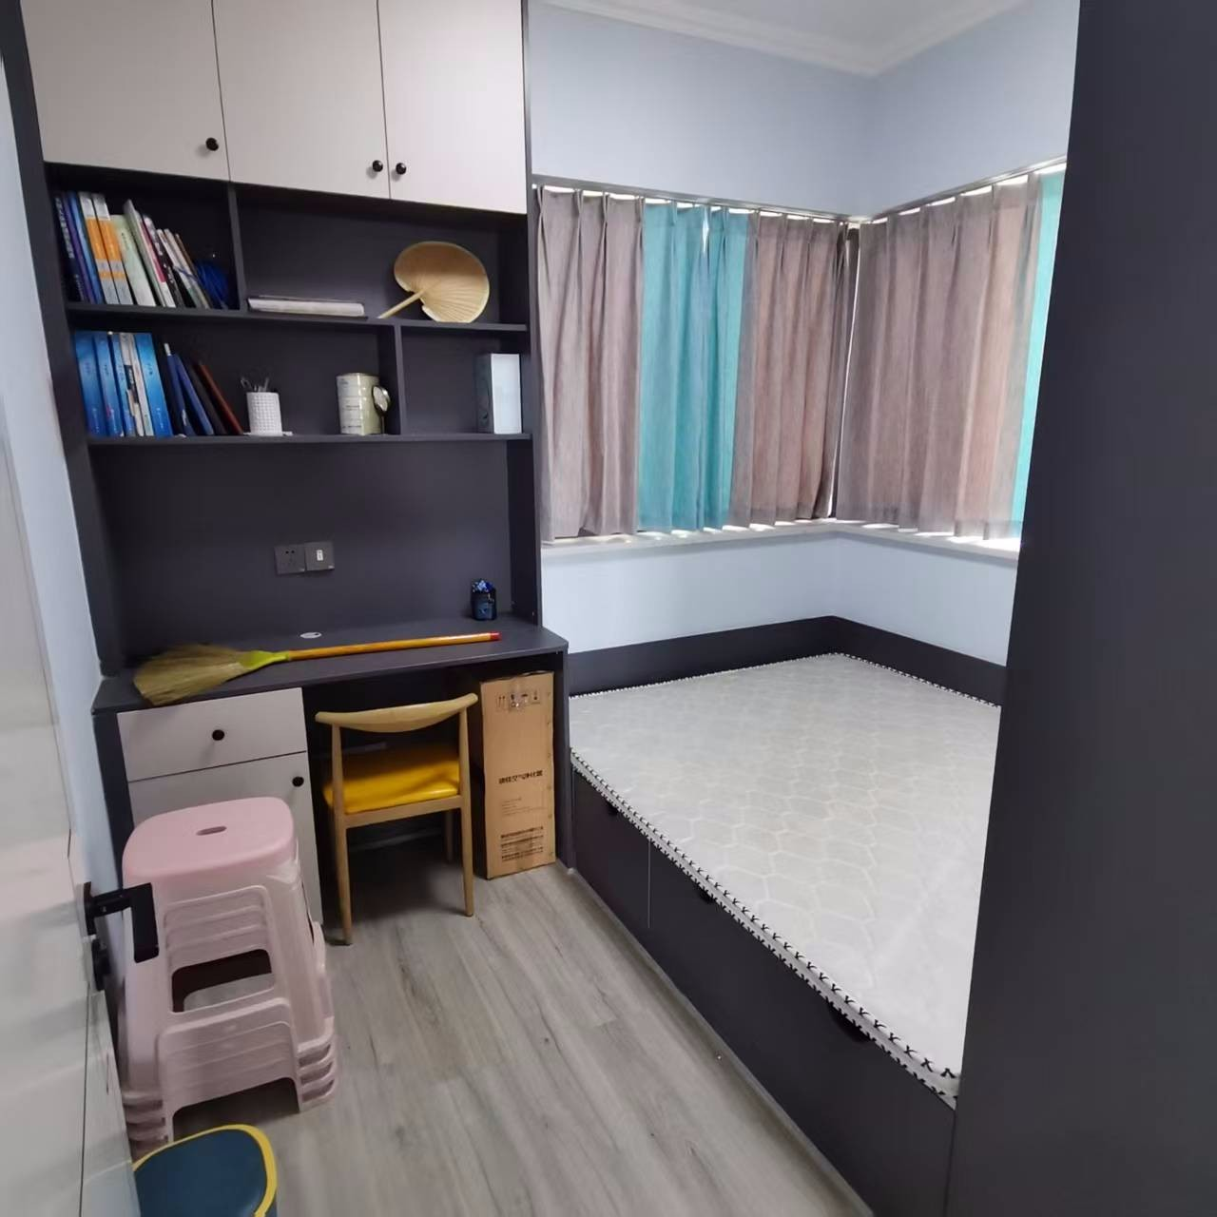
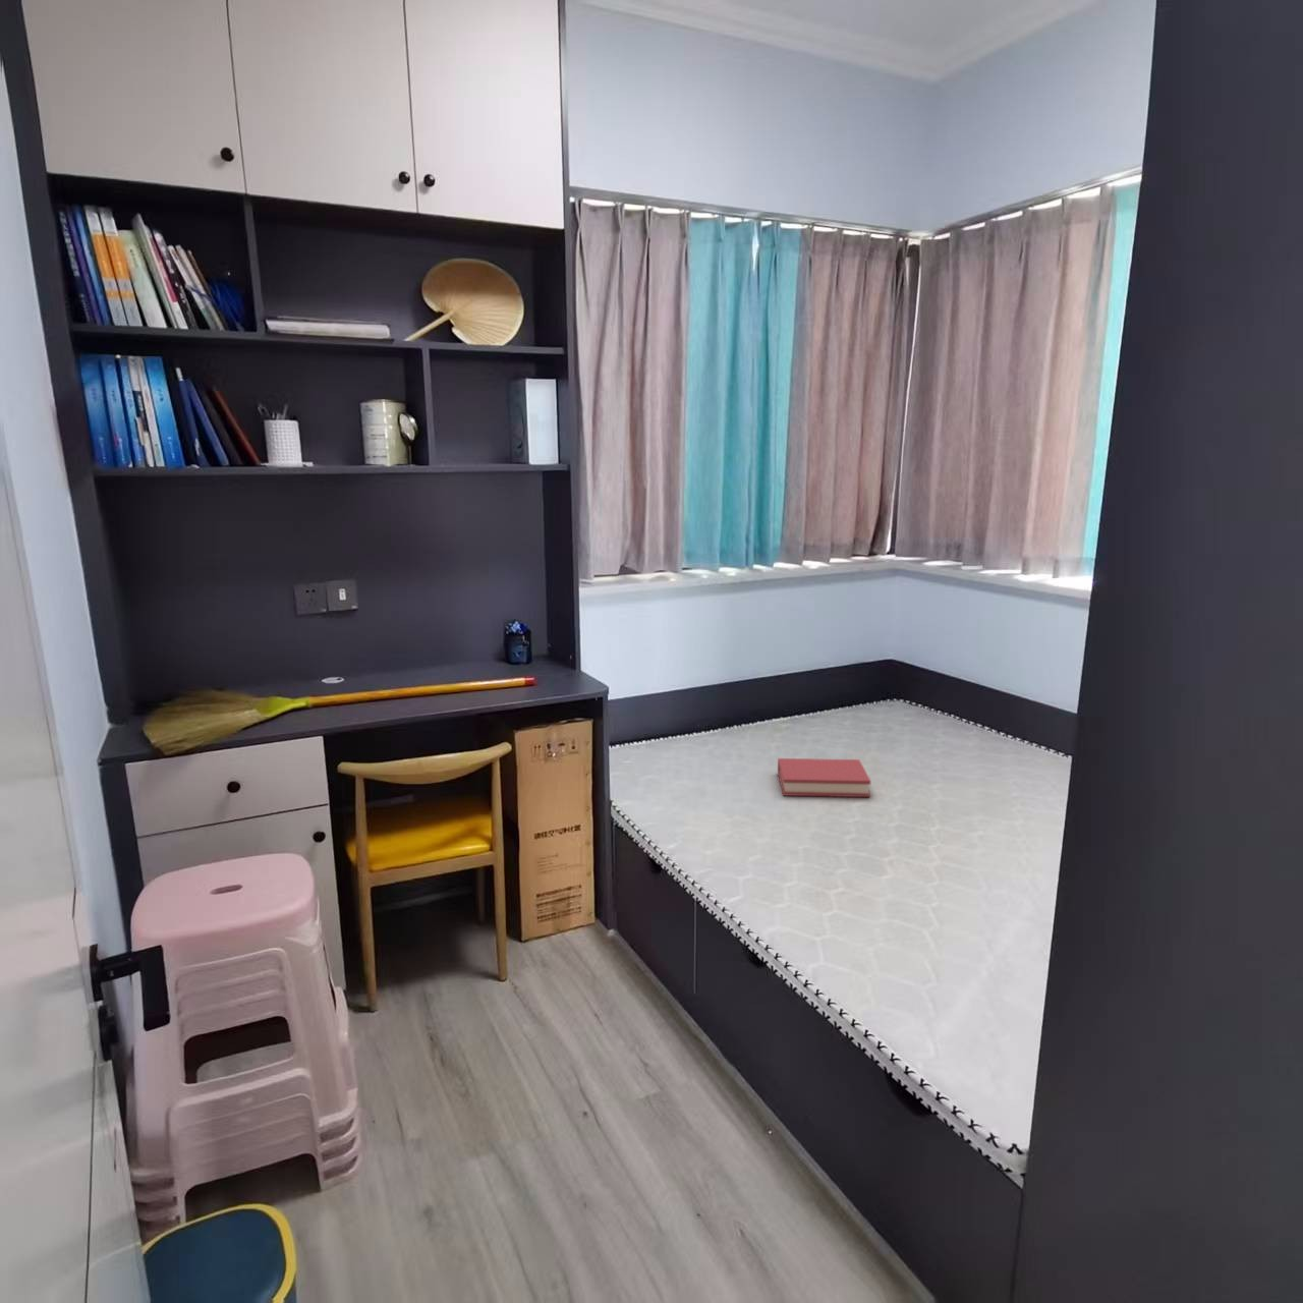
+ hardback book [777,758,871,798]
